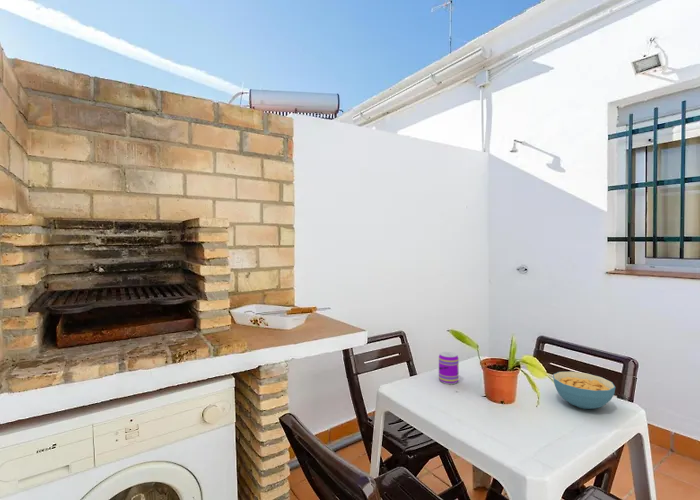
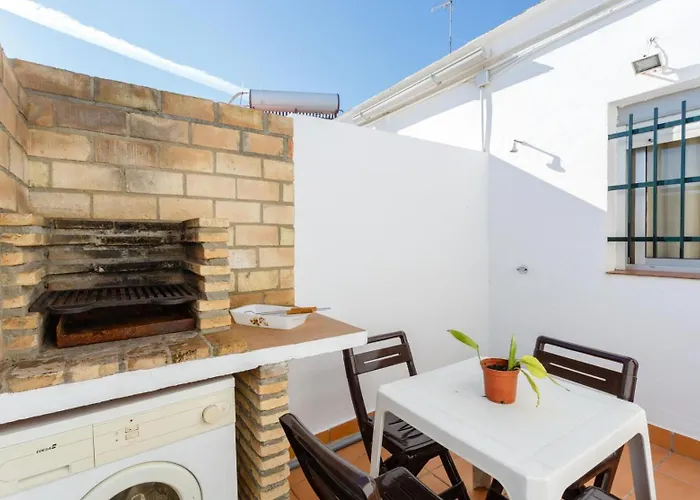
- beverage can [438,351,460,385]
- cereal bowl [552,370,616,410]
